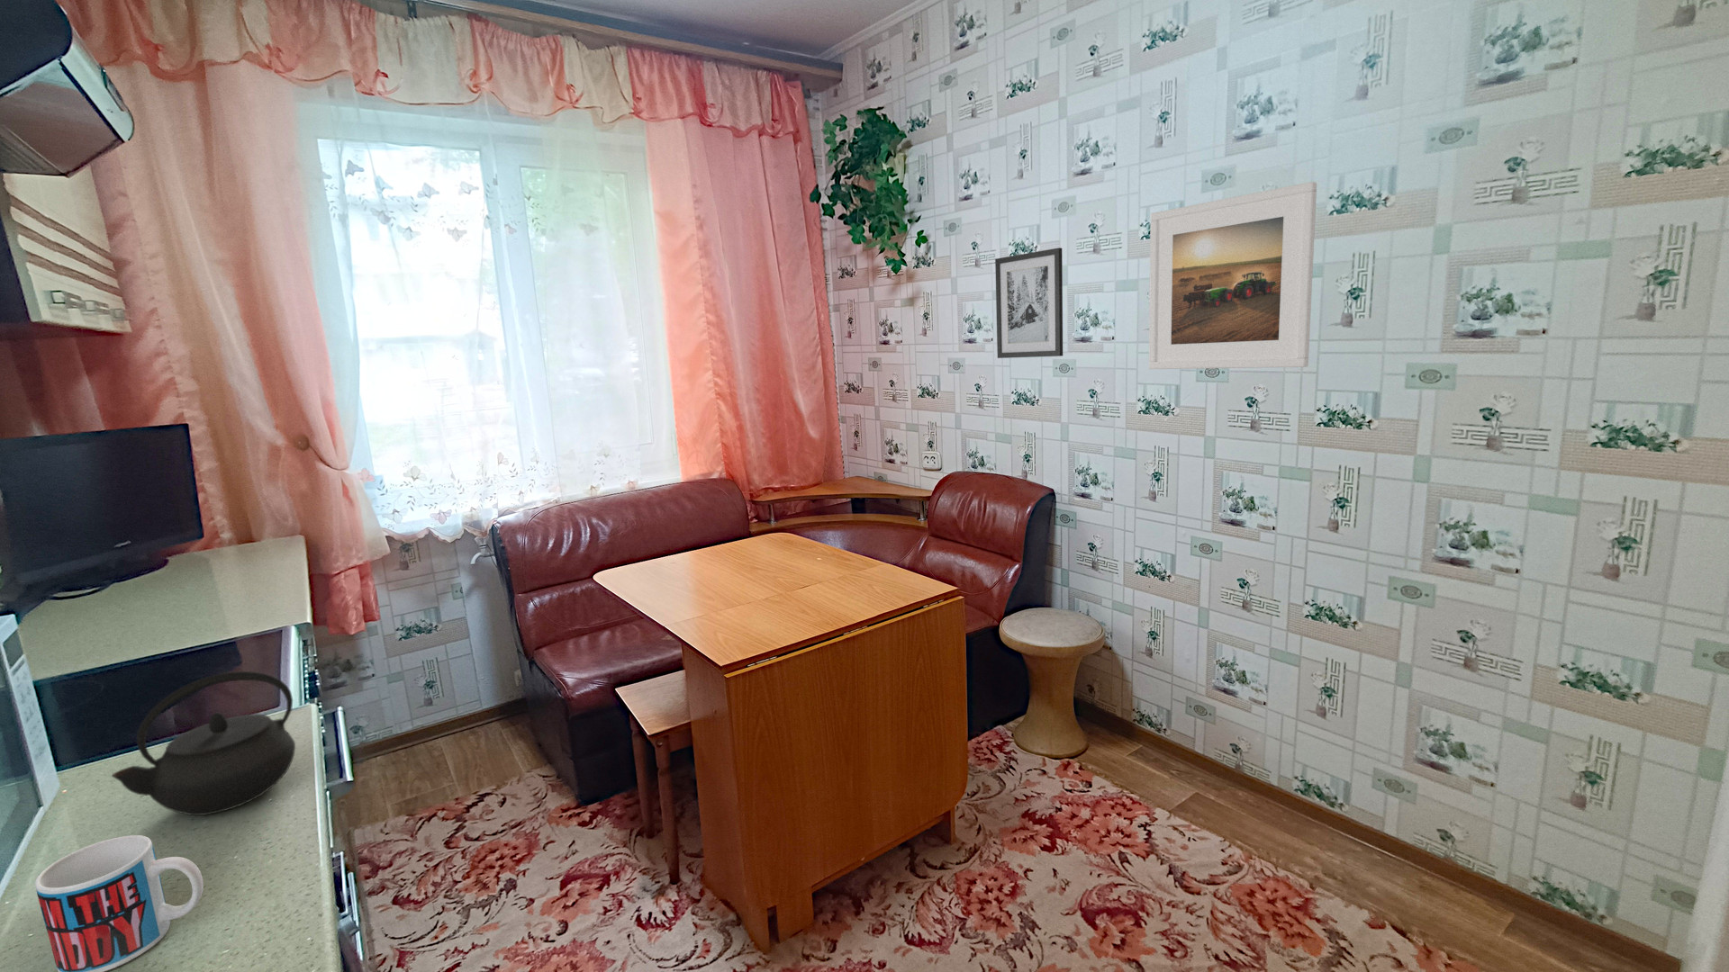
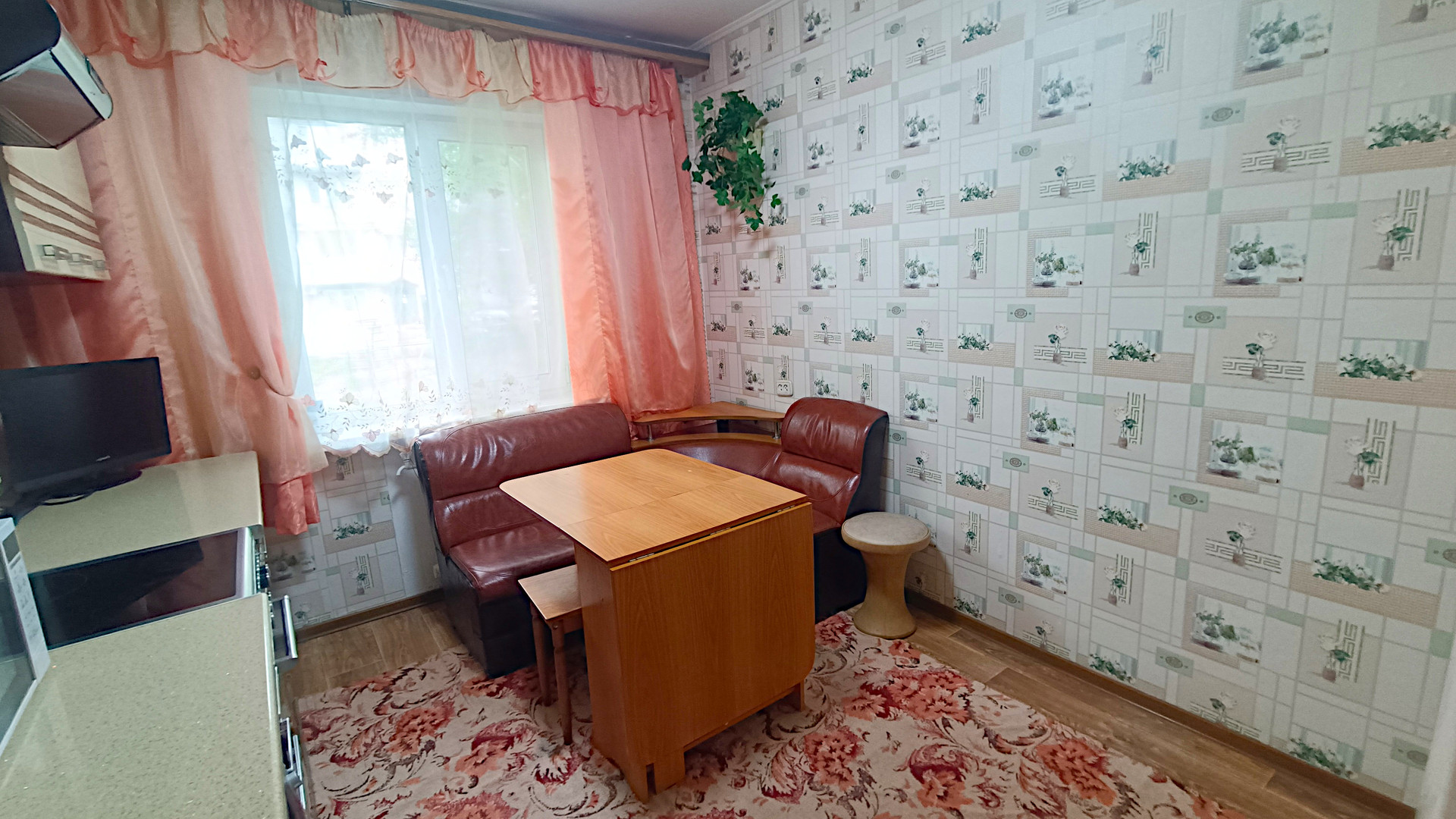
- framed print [1148,180,1317,370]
- mug [34,834,204,972]
- kettle [110,671,296,817]
- wall art [994,247,1064,360]
